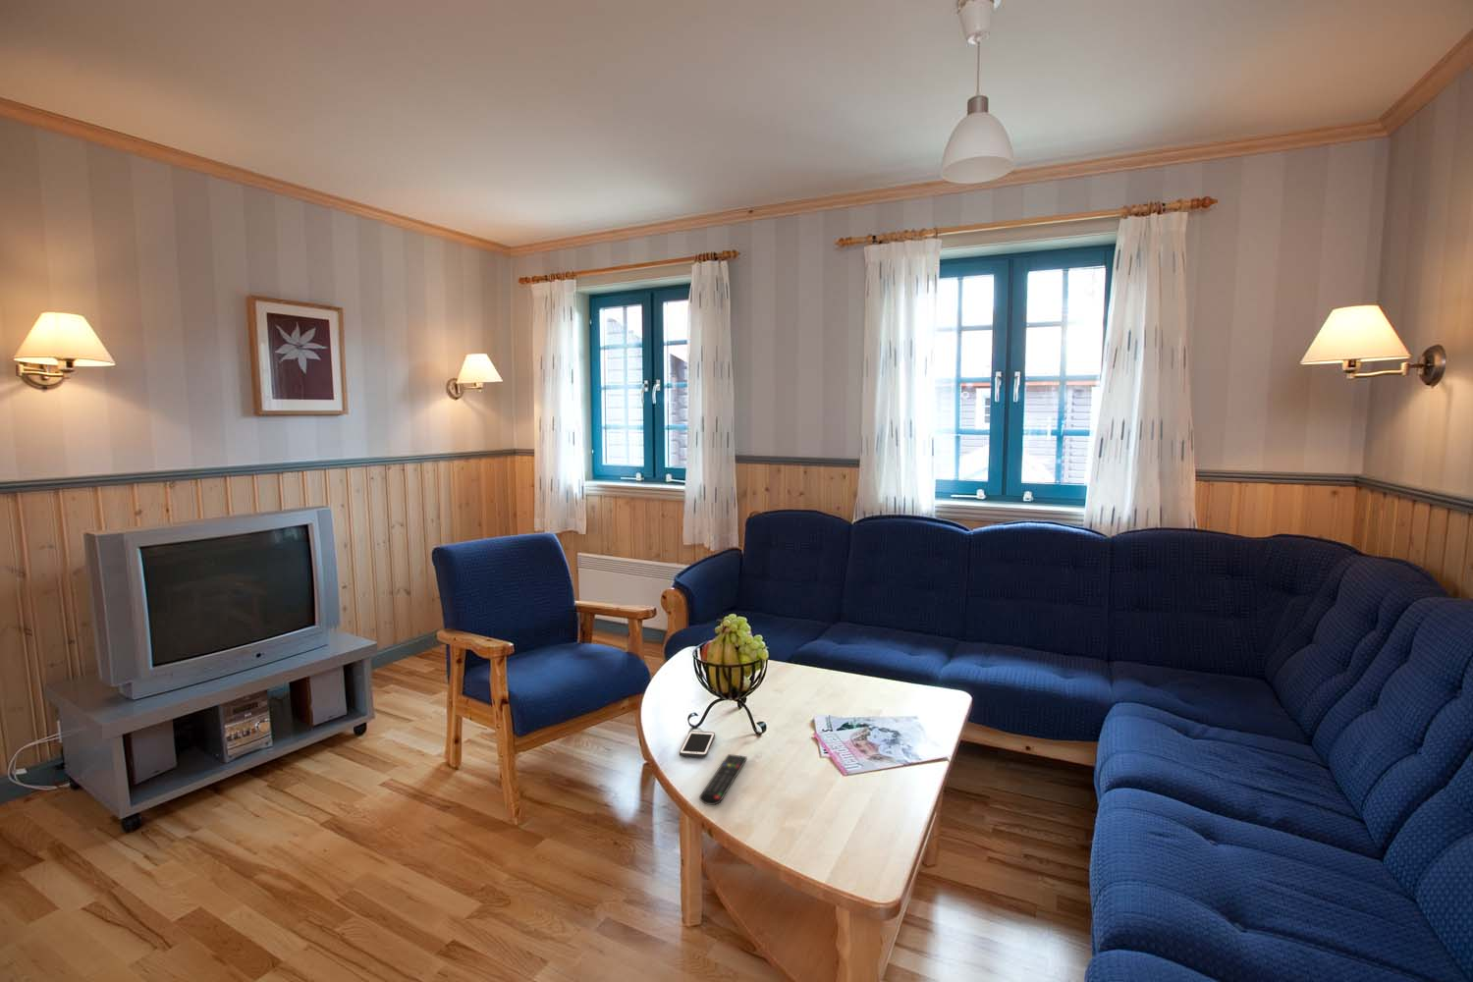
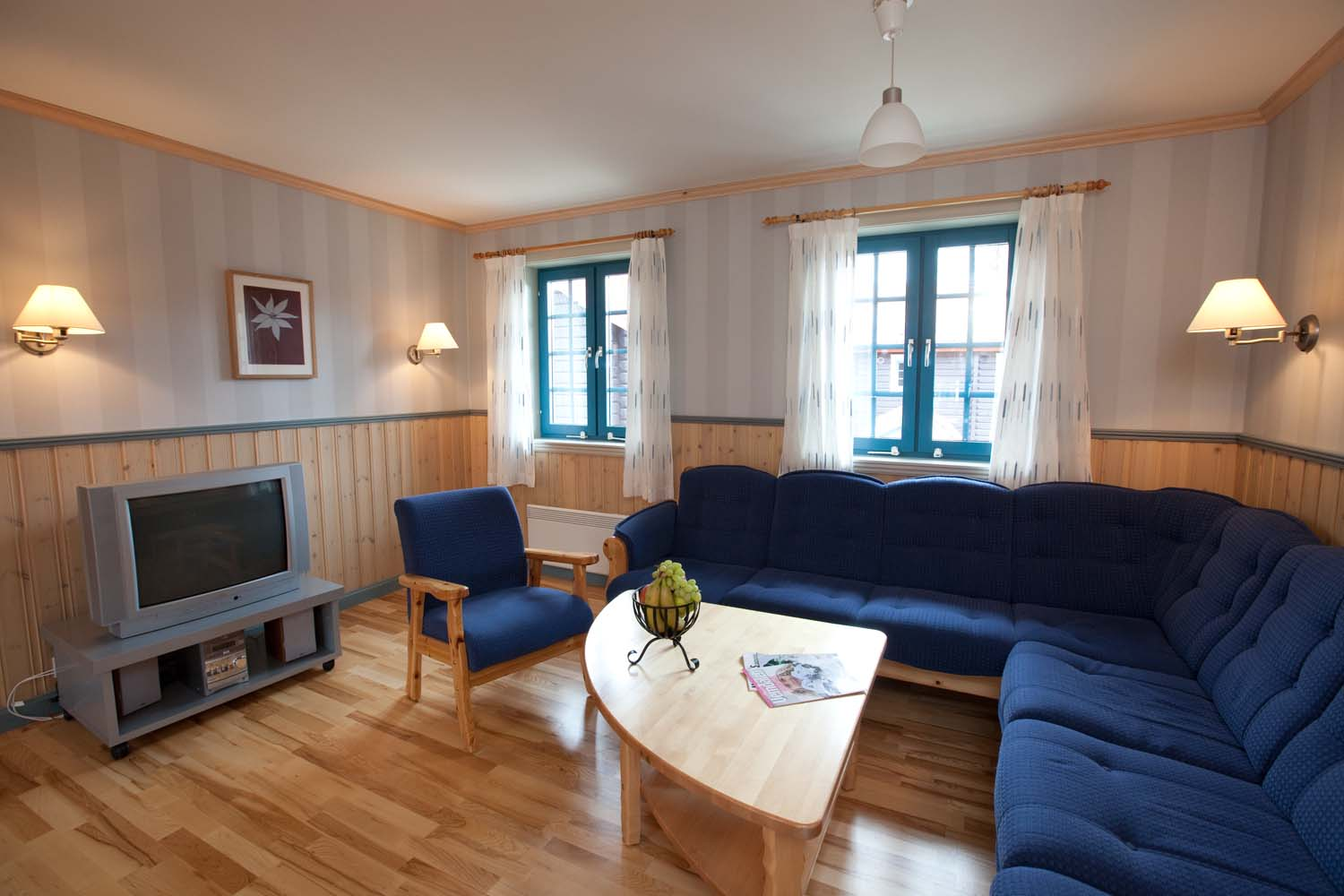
- cell phone [678,730,716,758]
- remote control [698,753,749,807]
